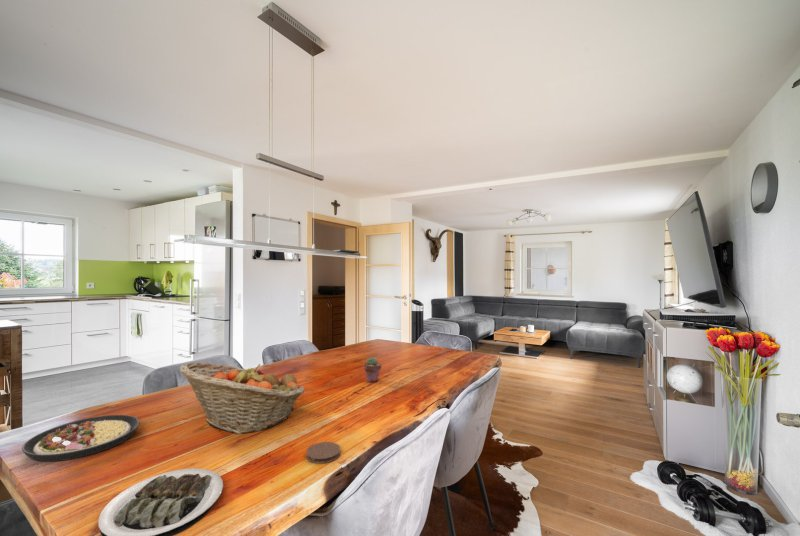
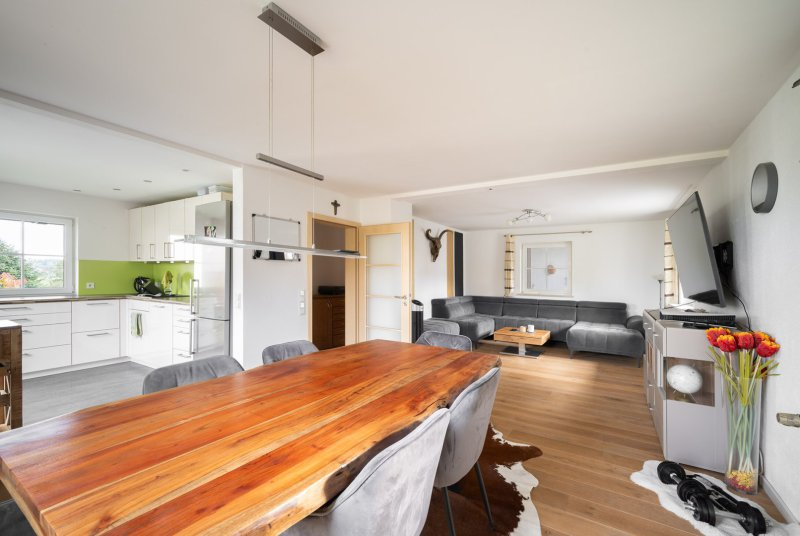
- plate [97,467,224,536]
- potted succulent [363,356,383,383]
- fruit basket [179,361,306,435]
- plate [21,414,141,463]
- coaster [305,441,341,465]
